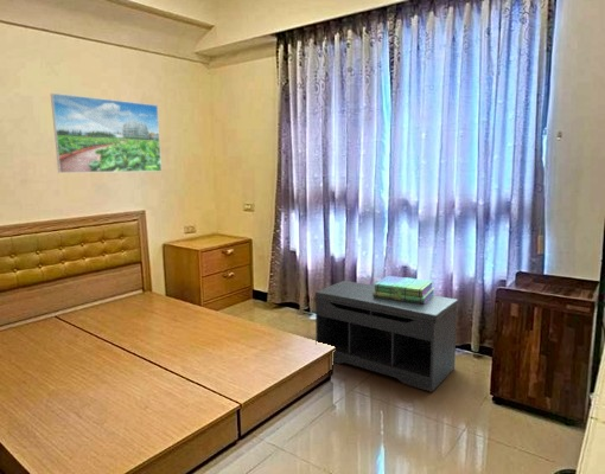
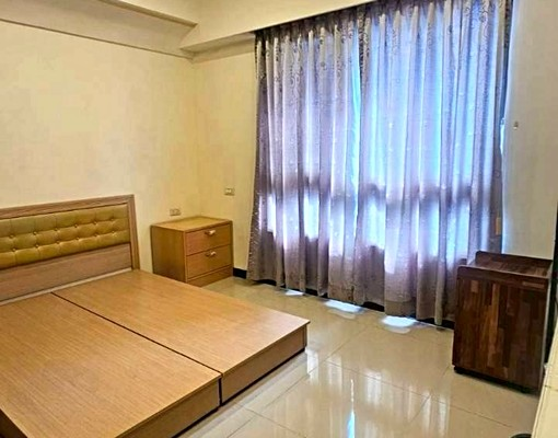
- bench [314,280,459,393]
- stack of books [372,275,435,303]
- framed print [50,92,163,174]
